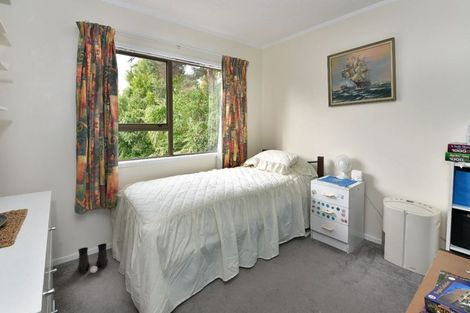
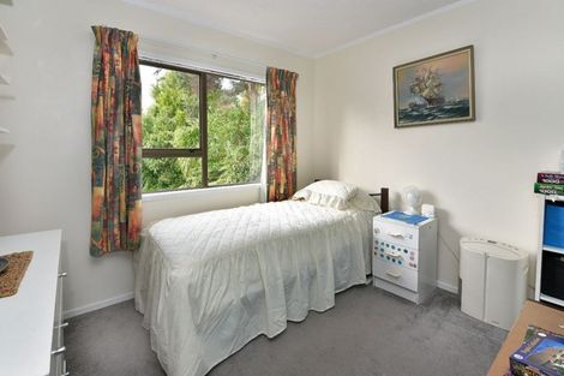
- boots [77,242,109,275]
